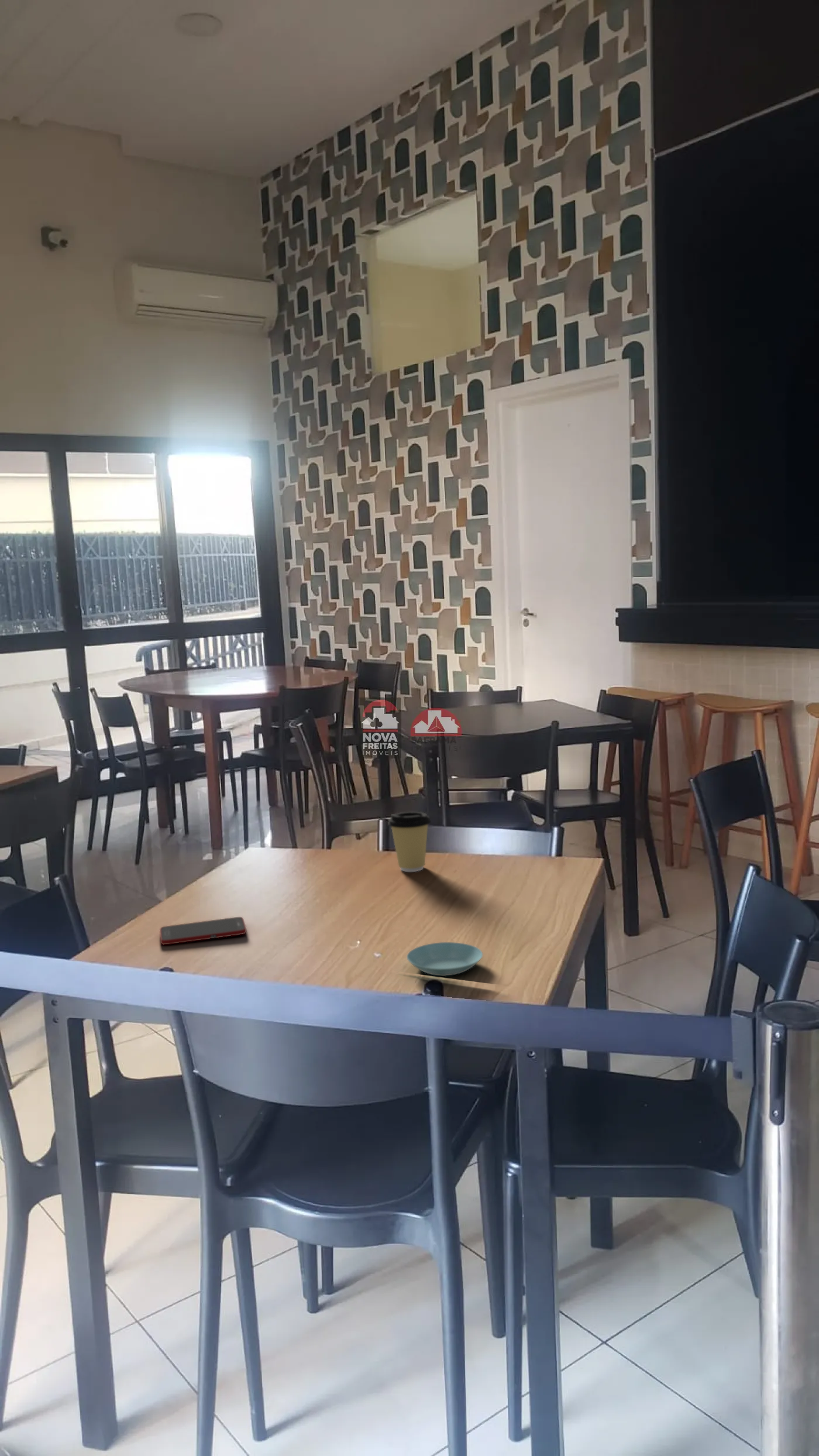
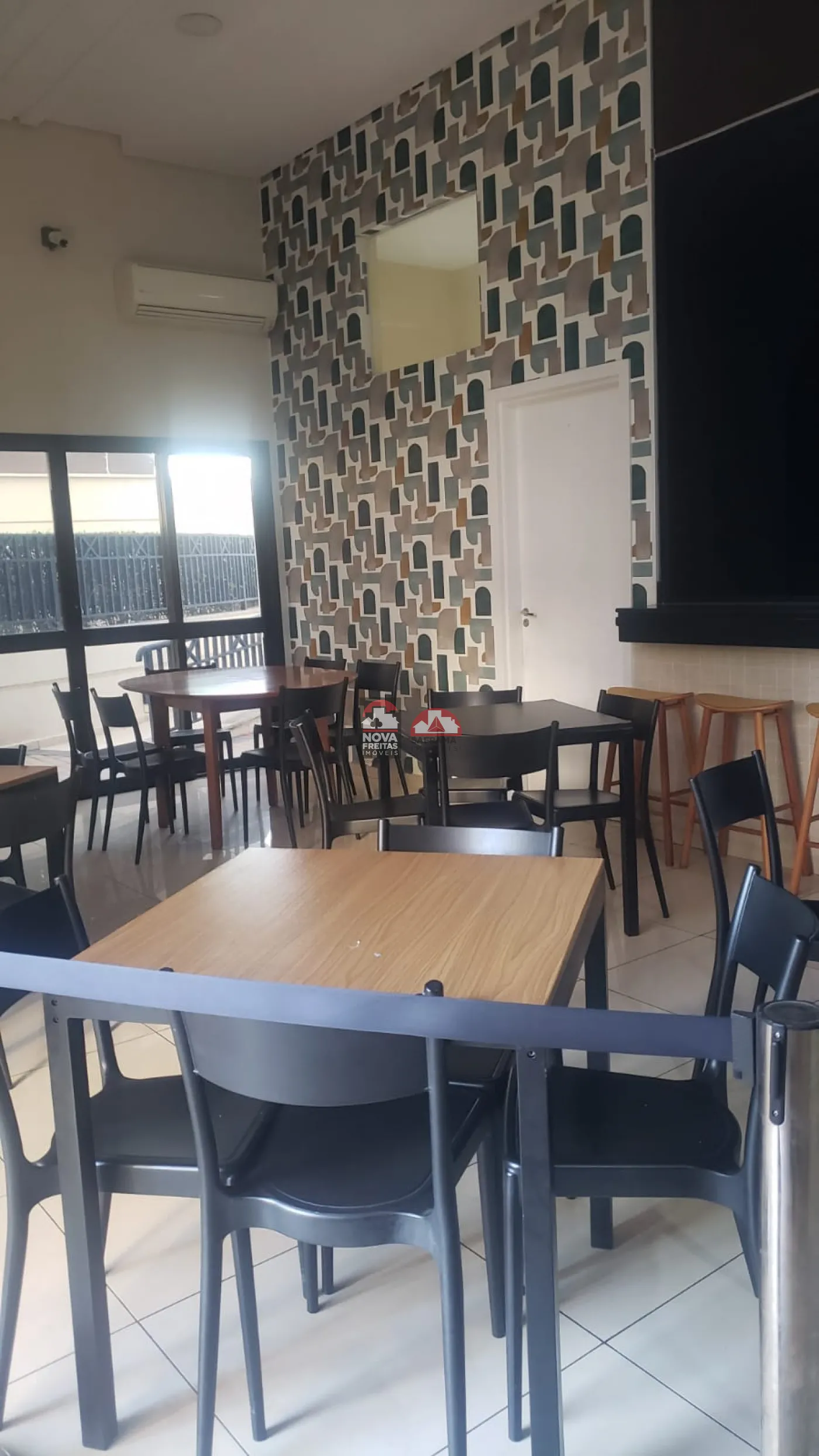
- cell phone [159,916,247,945]
- coffee cup [387,811,432,873]
- saucer [406,942,483,977]
